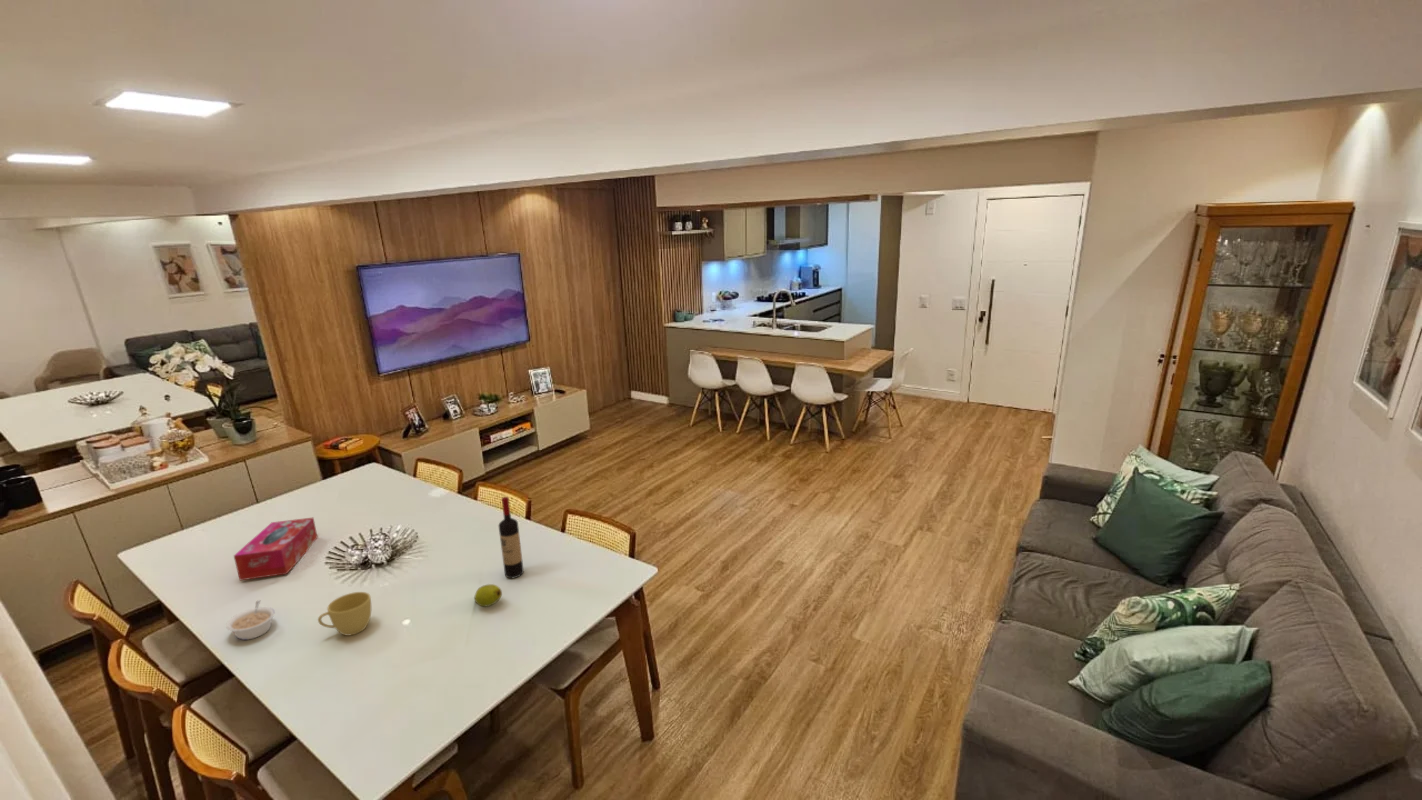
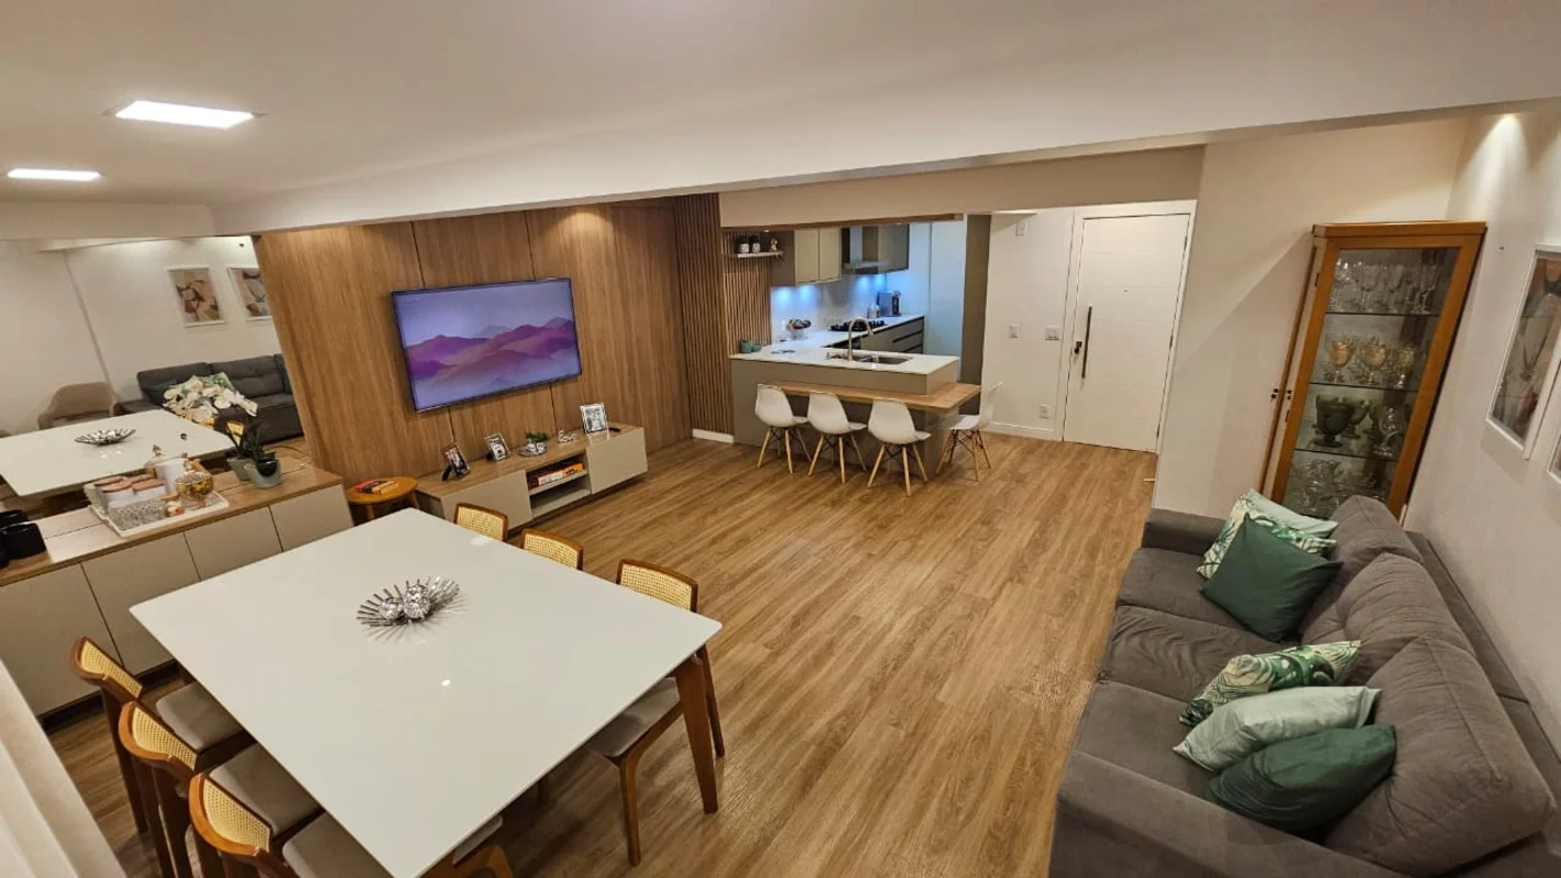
- wine bottle [497,496,525,579]
- legume [225,599,276,641]
- fruit [474,583,503,608]
- cup [317,591,372,637]
- tissue box [233,517,319,581]
